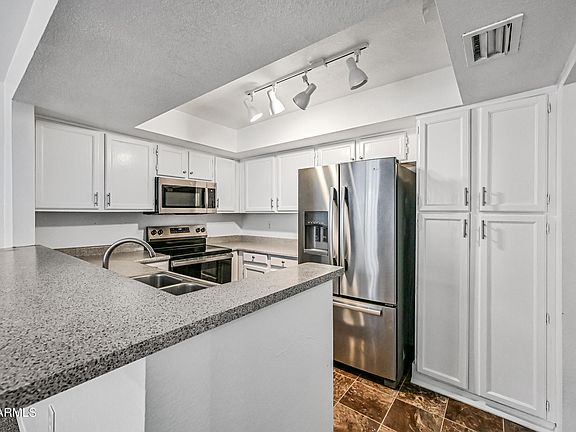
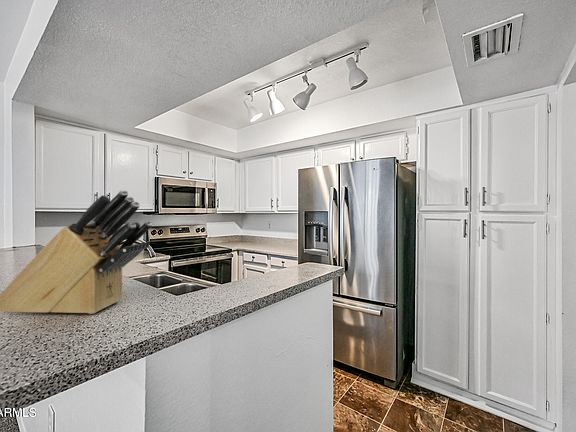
+ knife block [0,189,153,315]
